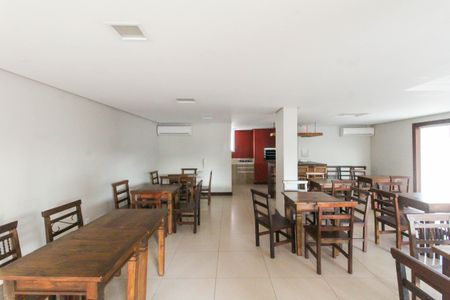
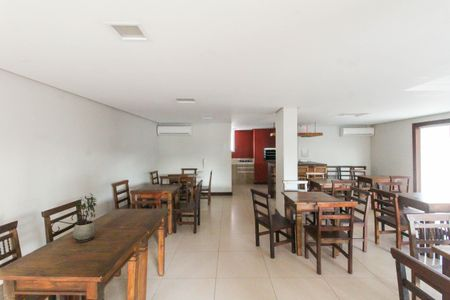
+ potted plant [72,192,97,243]
